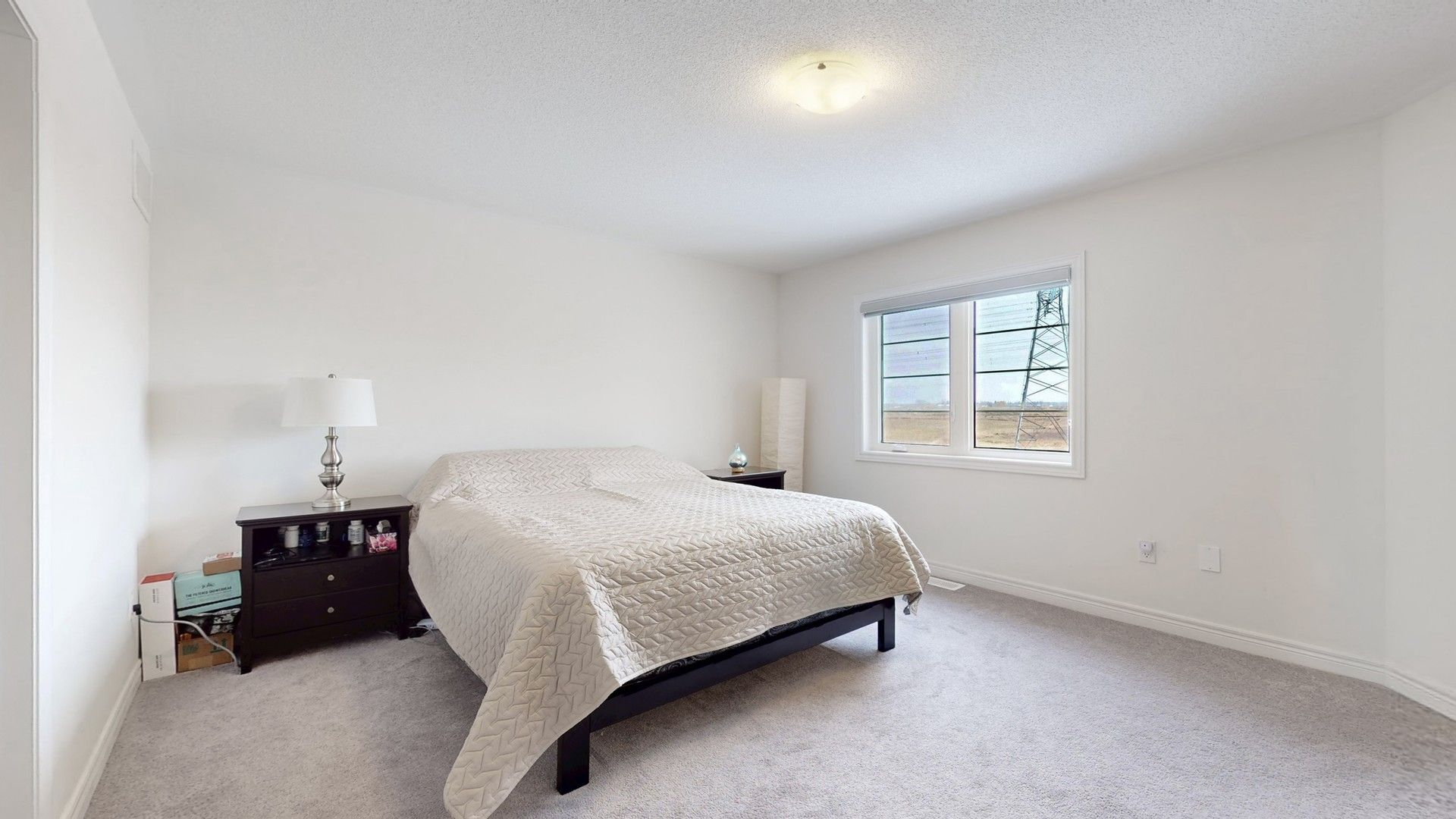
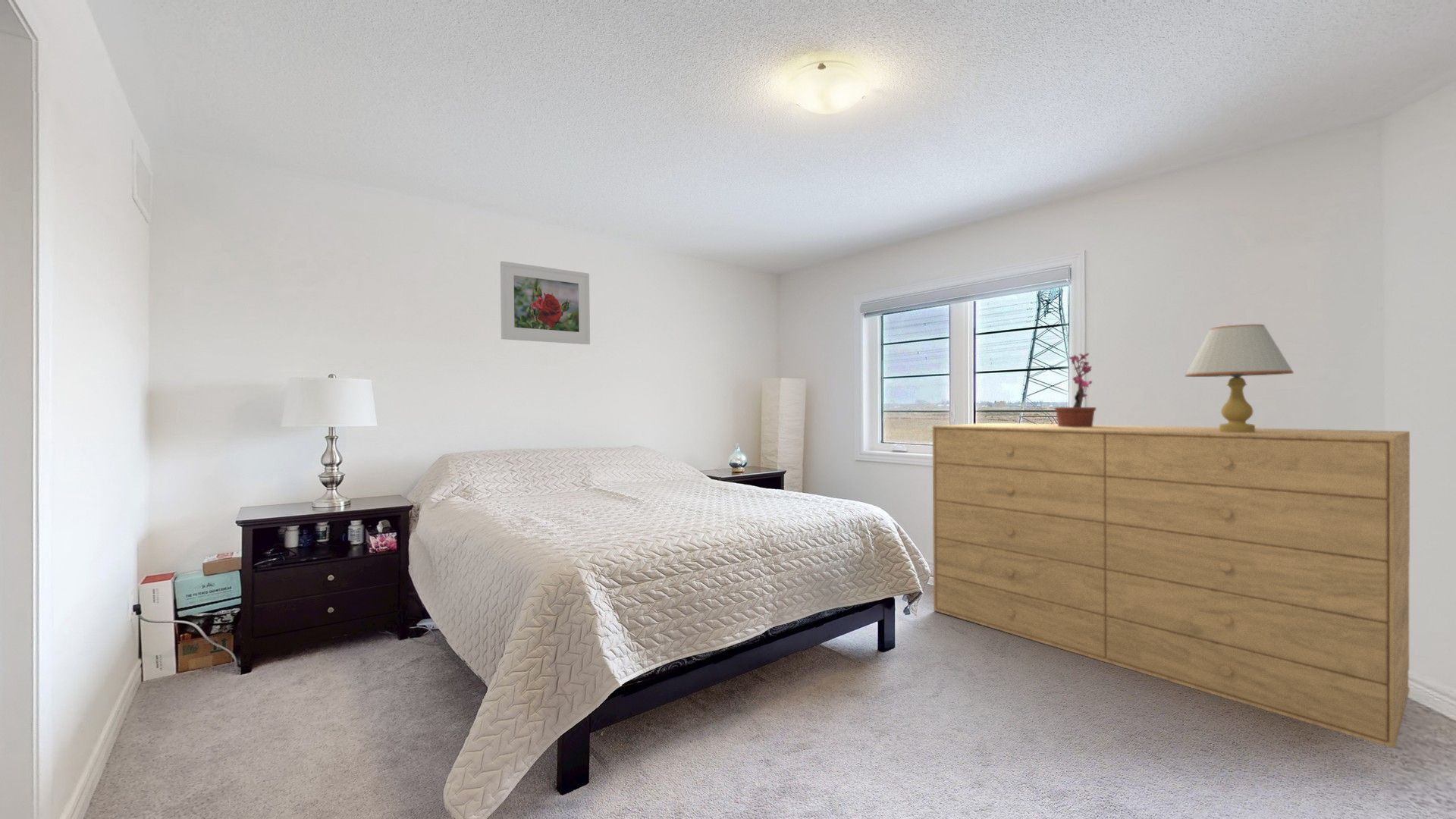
+ dresser [932,422,1411,749]
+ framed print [500,260,591,345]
+ potted plant [1050,352,1097,427]
+ table lamp [1185,324,1294,432]
